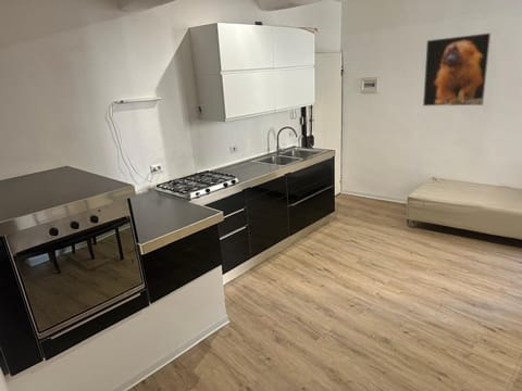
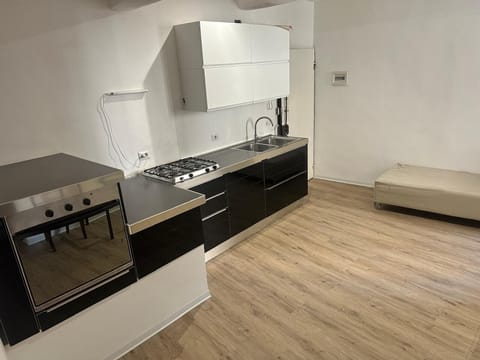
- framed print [422,31,493,108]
